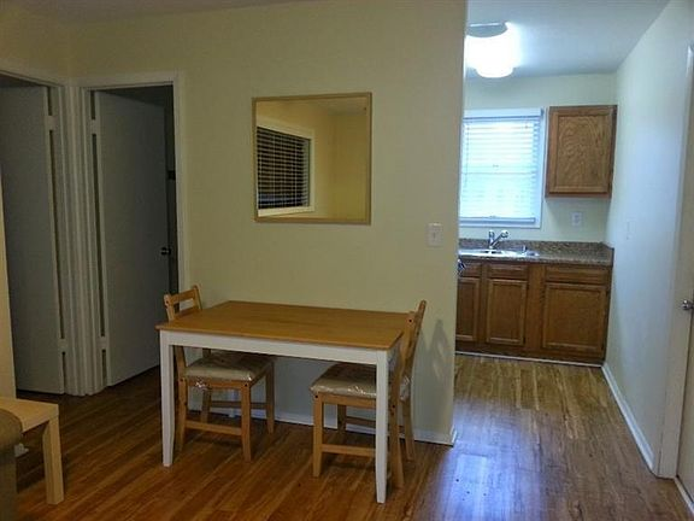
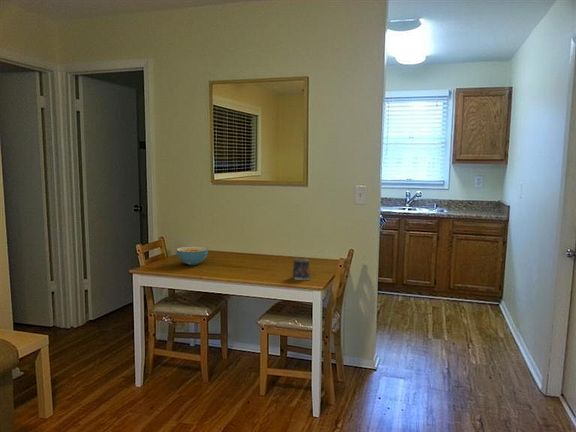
+ cereal bowl [176,245,209,266]
+ candle [292,257,312,281]
